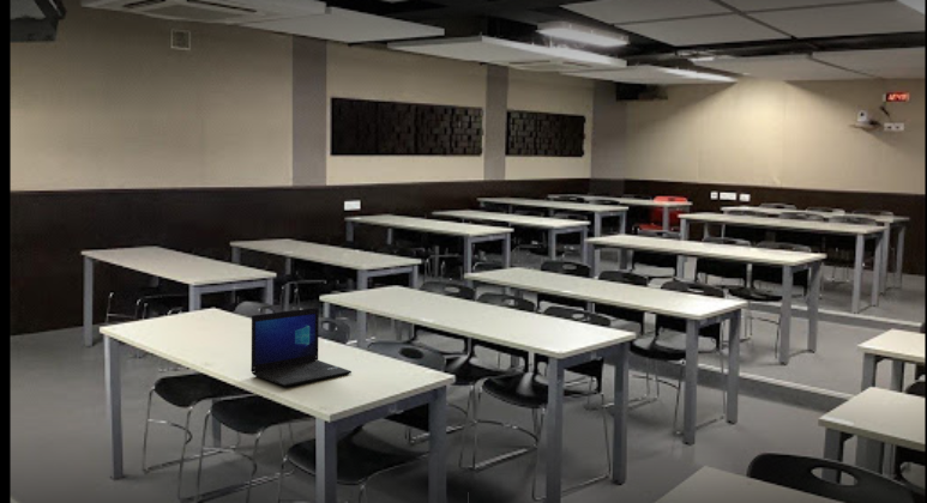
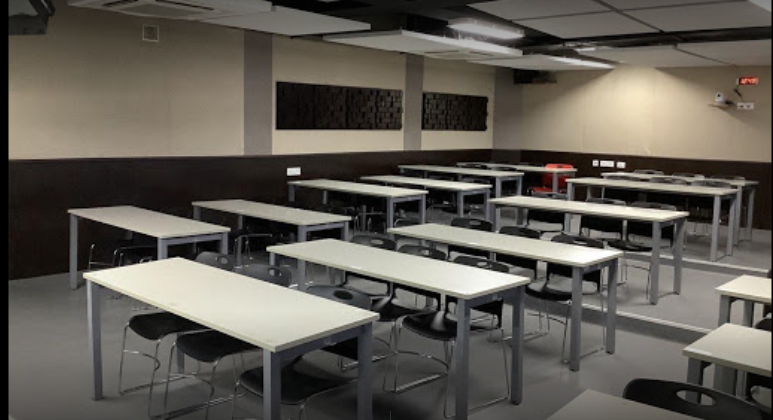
- laptop [249,307,353,387]
